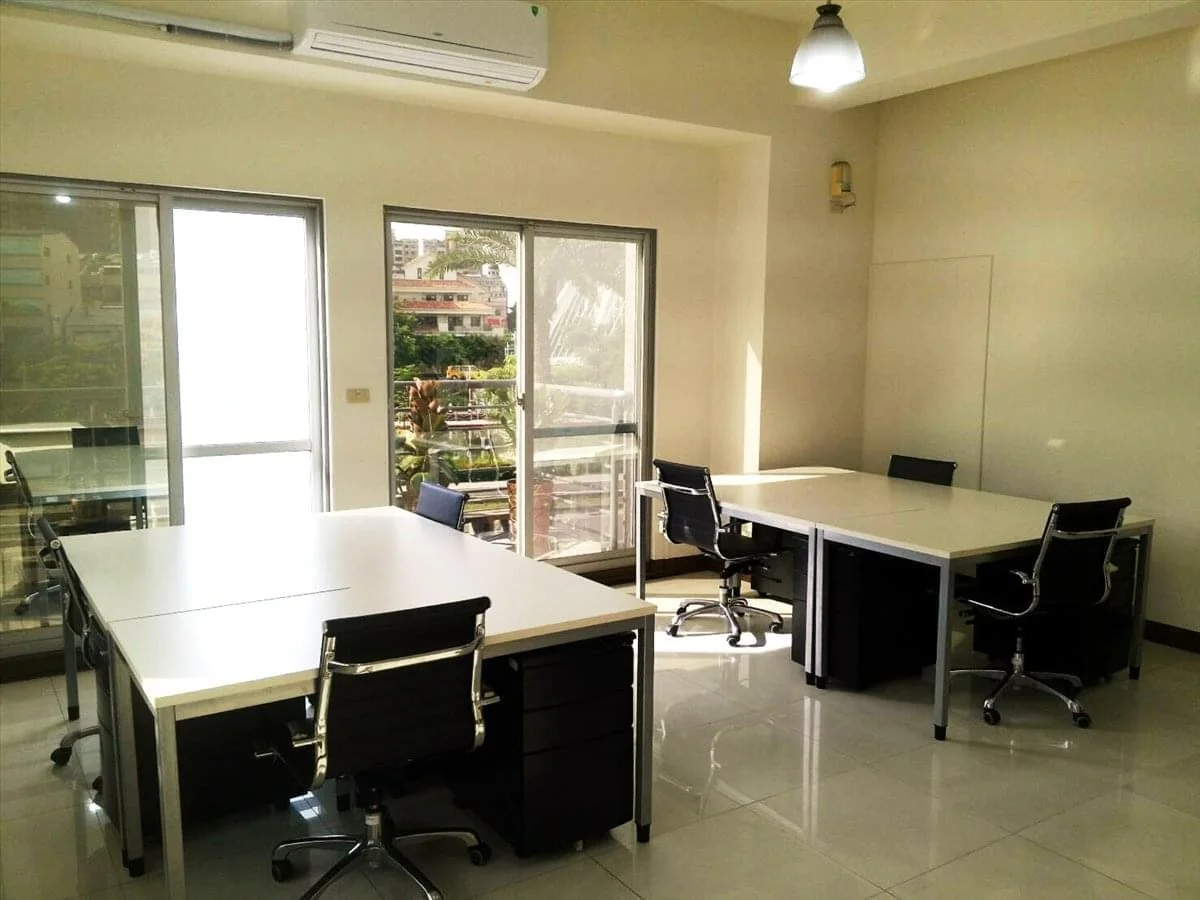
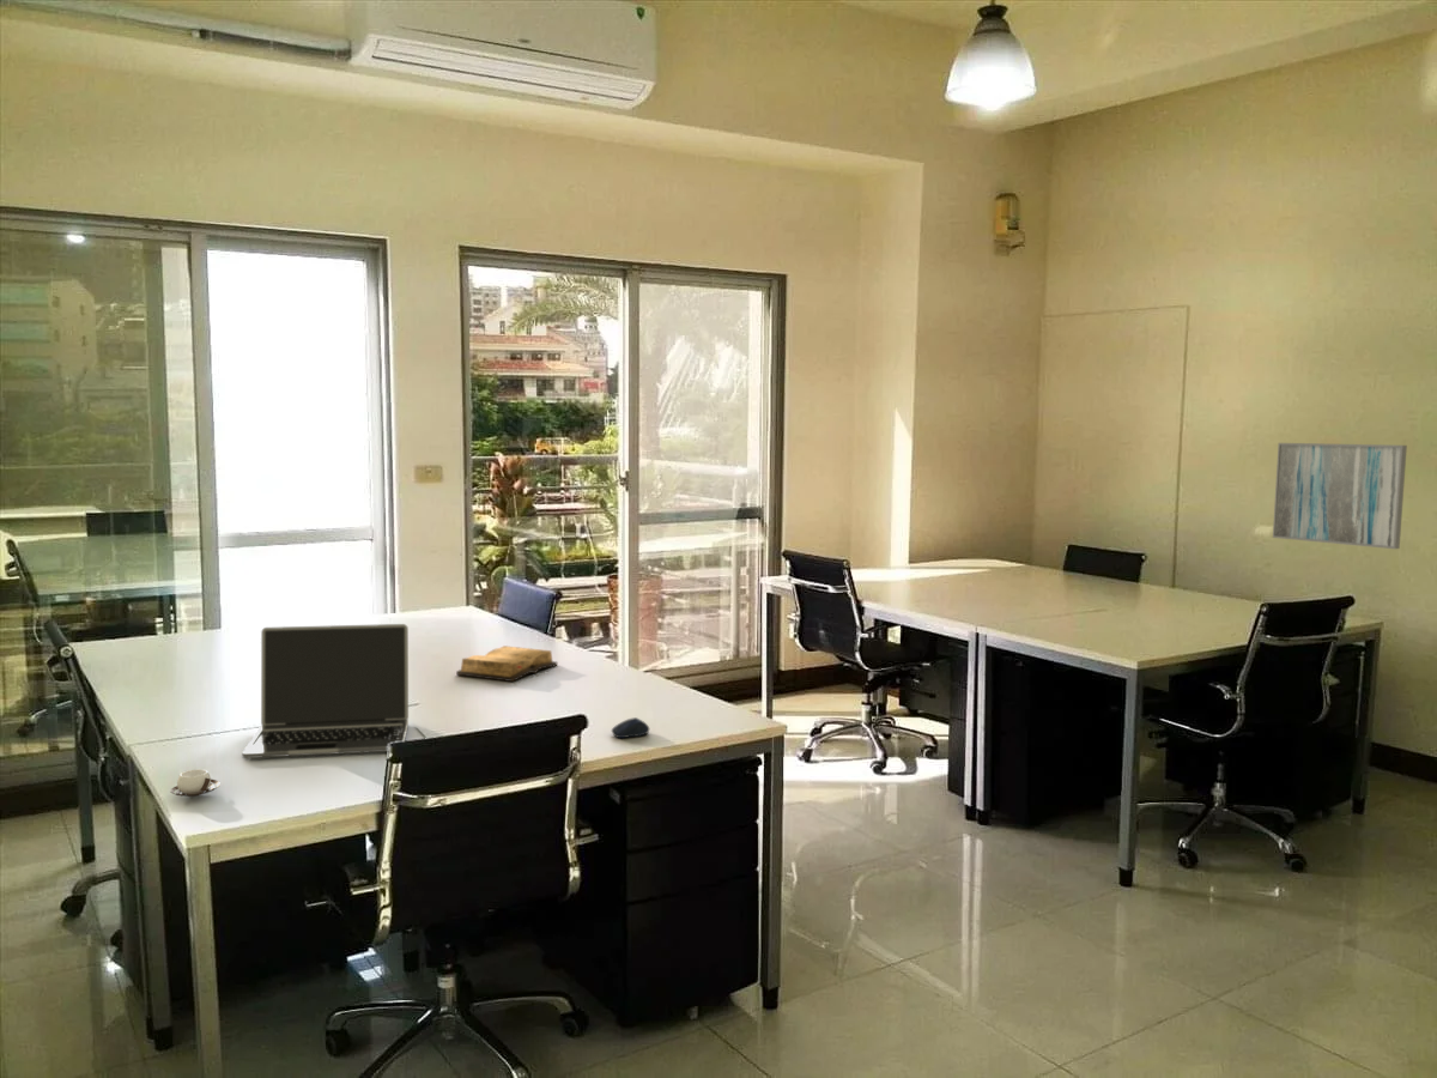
+ wall art [1272,442,1408,550]
+ cup [169,769,222,798]
+ computer mouse [611,716,650,739]
+ laptop [241,623,410,759]
+ diary [455,644,558,683]
